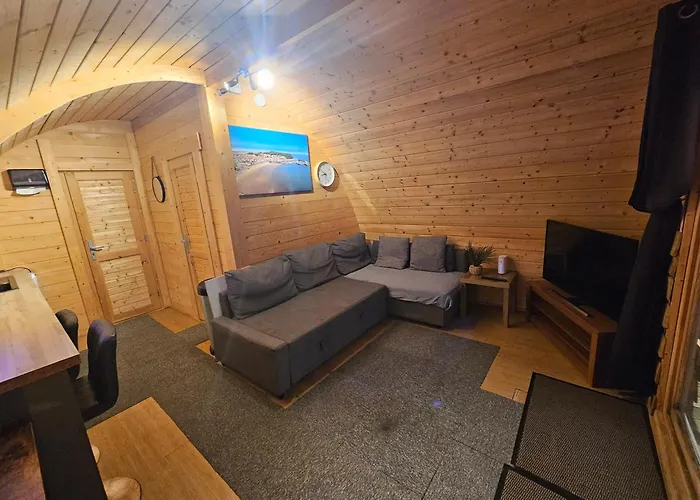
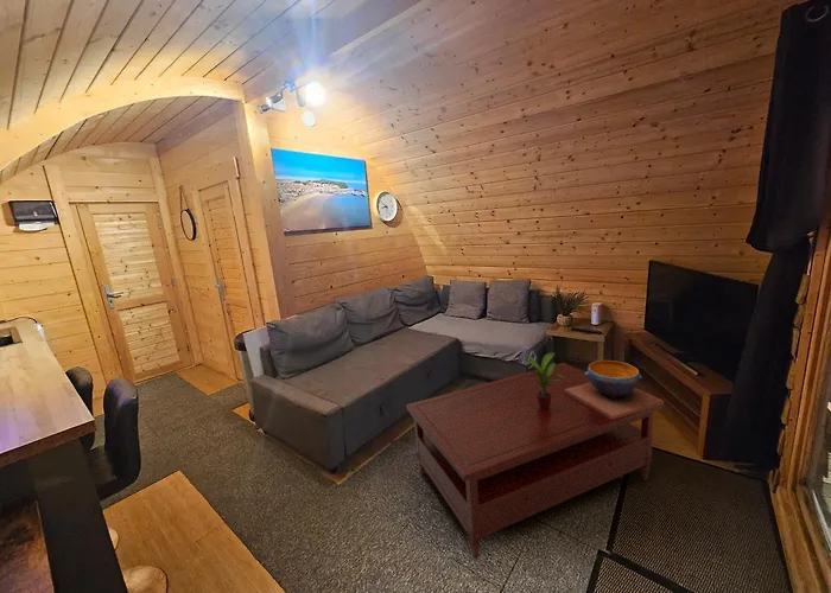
+ decorative bowl [564,359,665,420]
+ coffee table [405,362,662,560]
+ potted plant [525,351,565,408]
